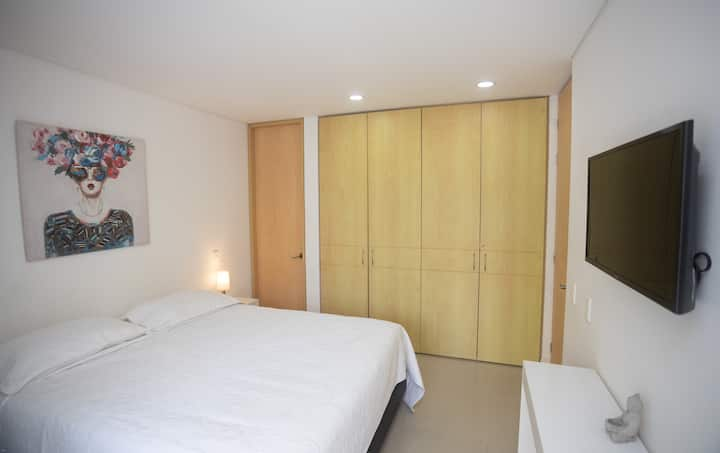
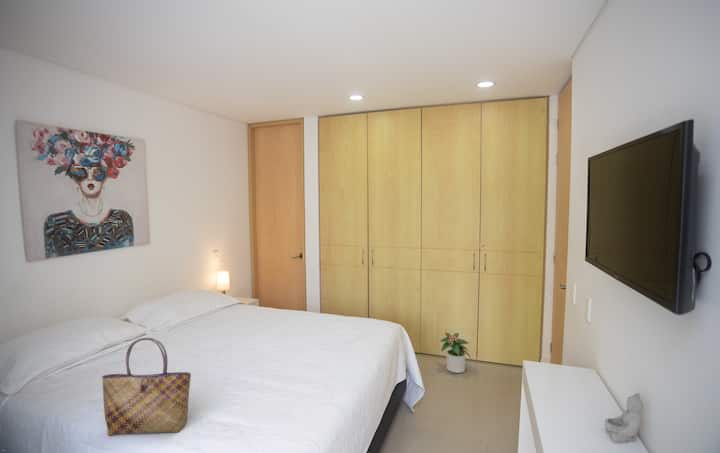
+ tote bag [101,337,192,437]
+ potted plant [439,331,472,374]
